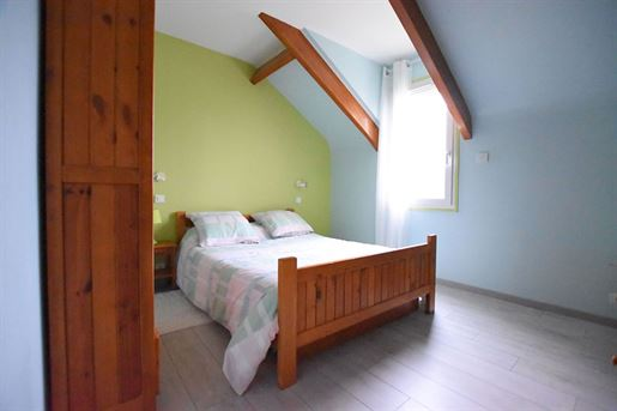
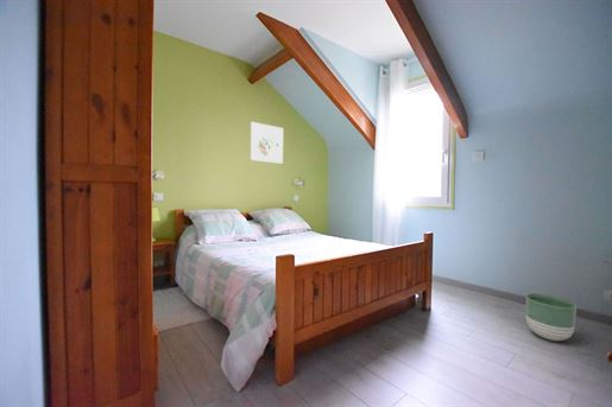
+ planter [525,292,578,342]
+ wall art [248,121,284,165]
